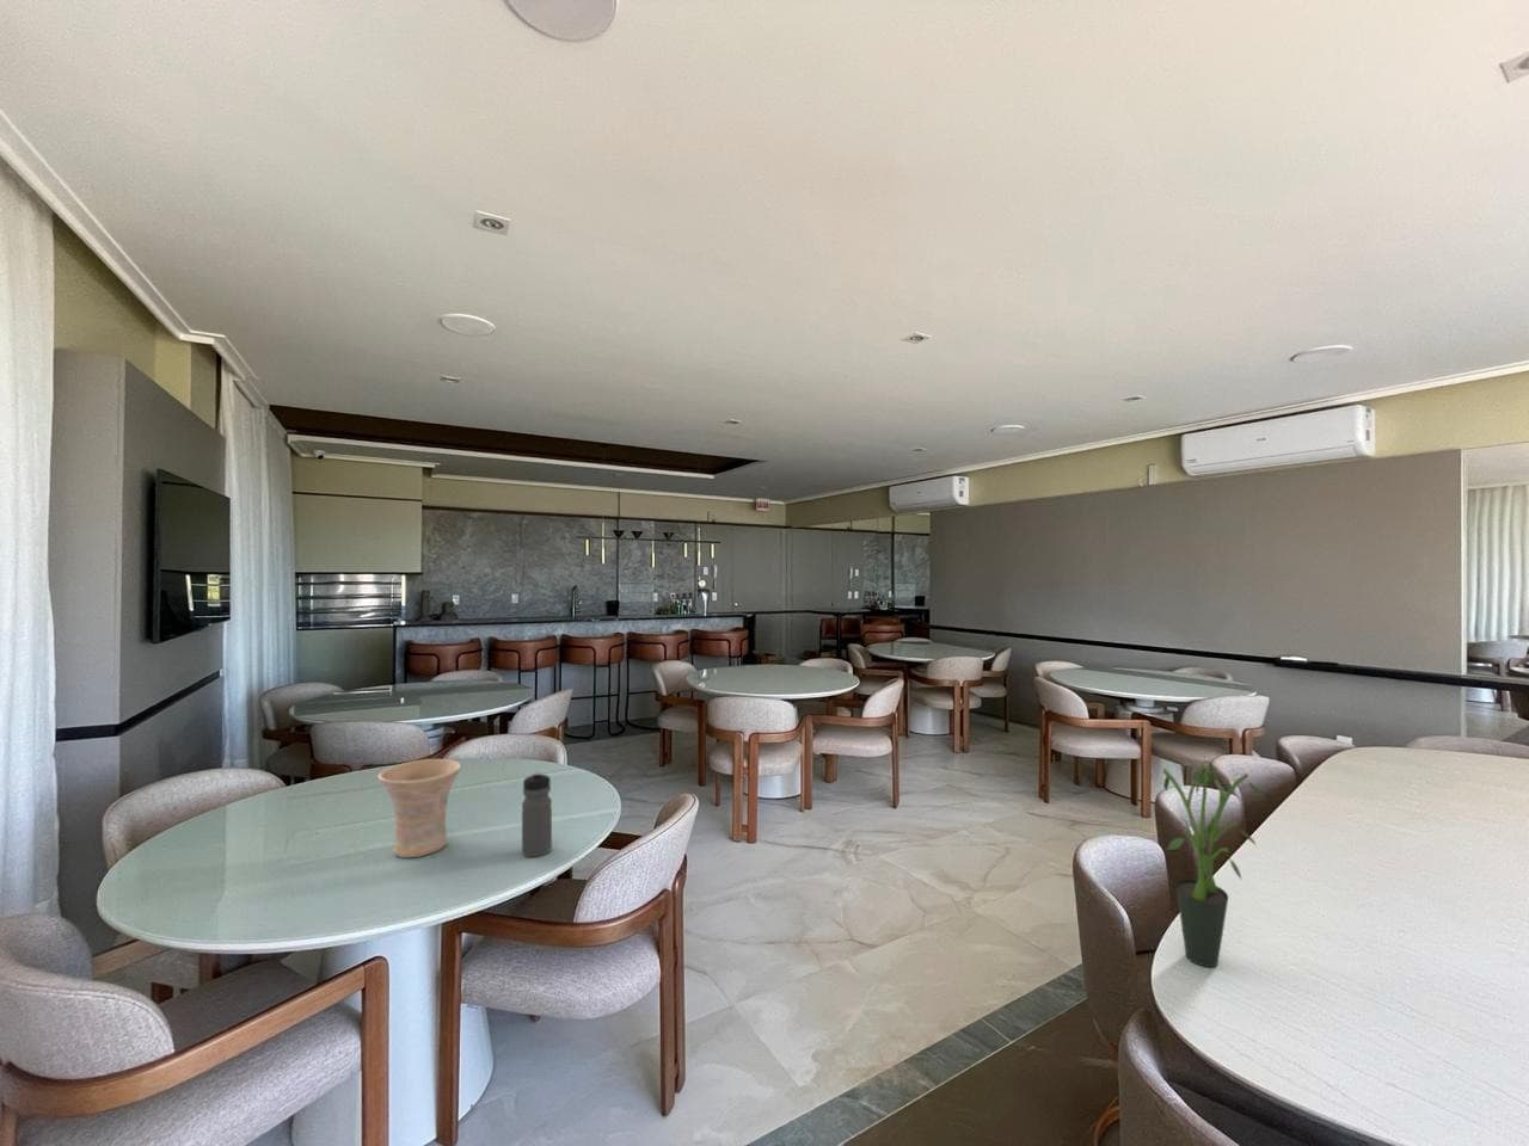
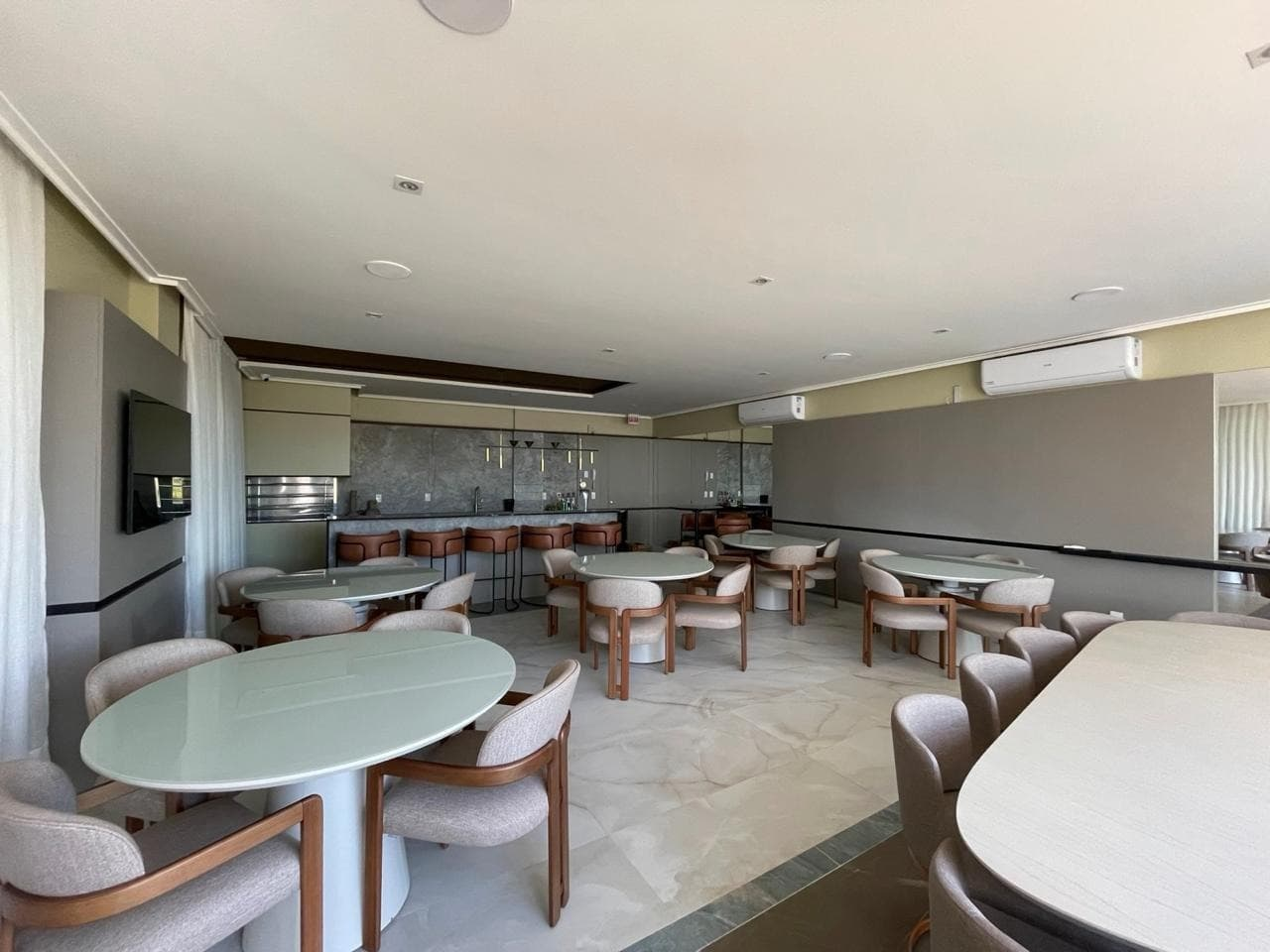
- vase [377,758,462,858]
- potted plant [1162,760,1267,968]
- water bottle [521,770,553,858]
